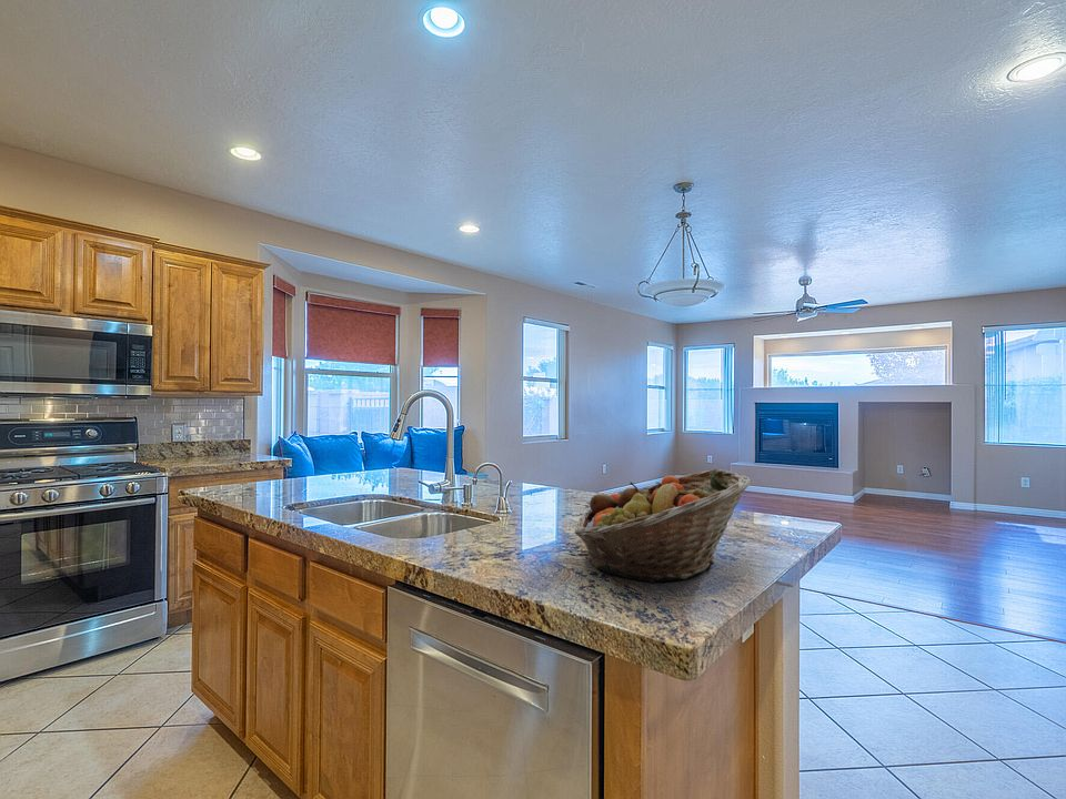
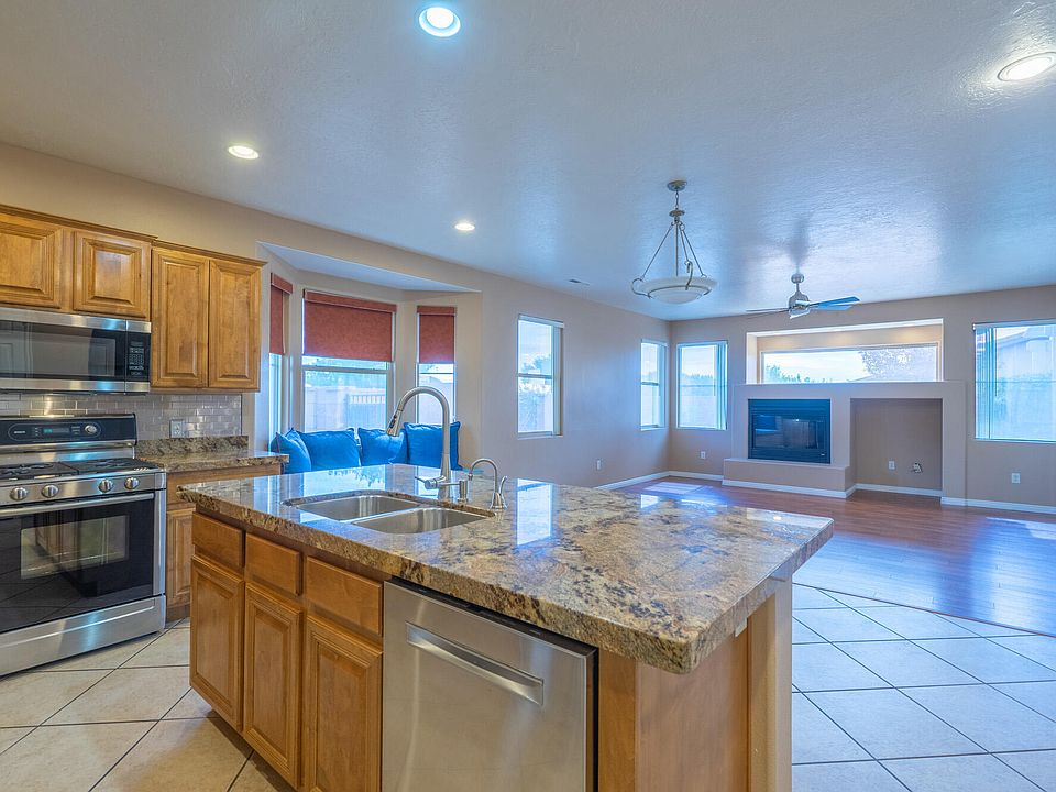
- fruit basket [573,468,753,584]
